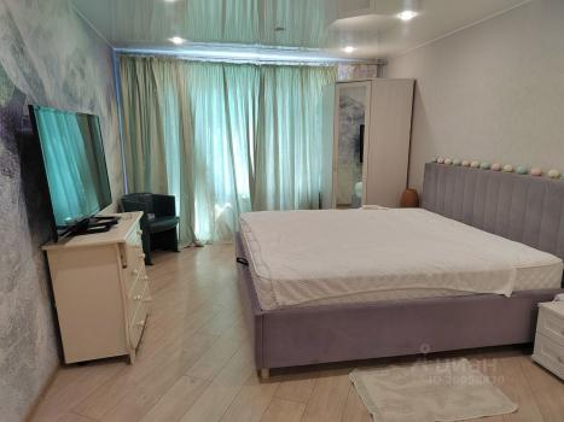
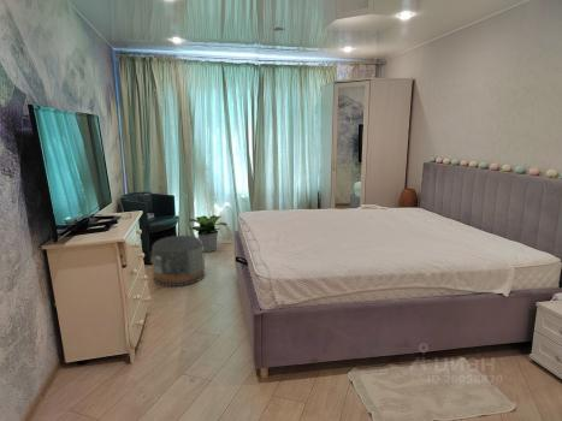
+ pouf [150,235,206,289]
+ potted plant [189,214,227,253]
